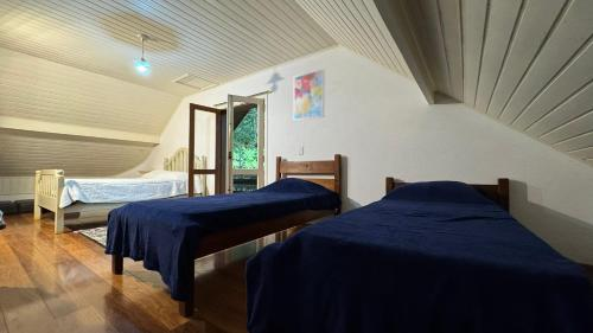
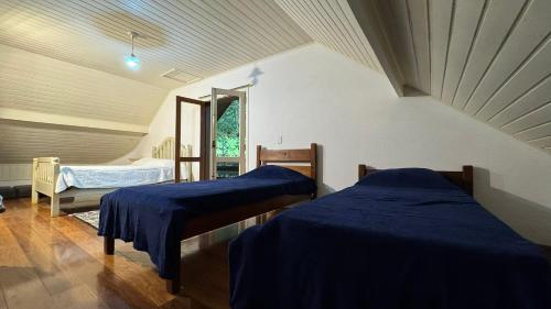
- wall art [292,68,325,122]
